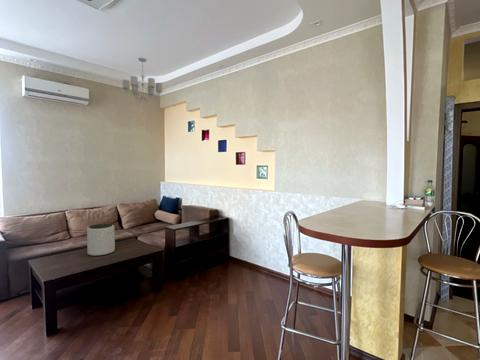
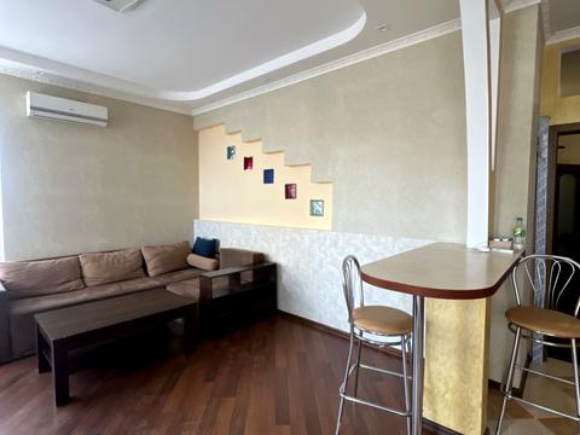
- chandelier [122,57,163,104]
- plant pot [86,223,116,257]
